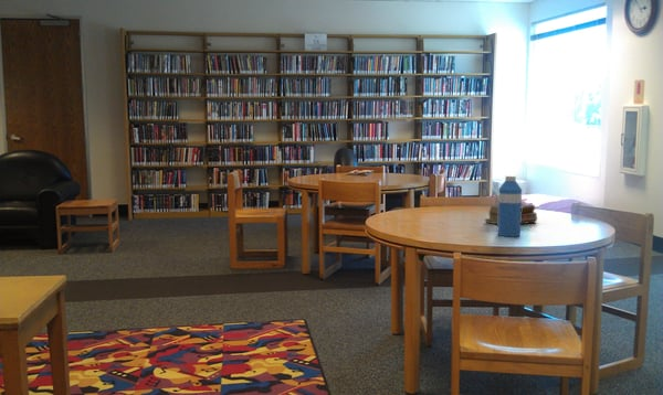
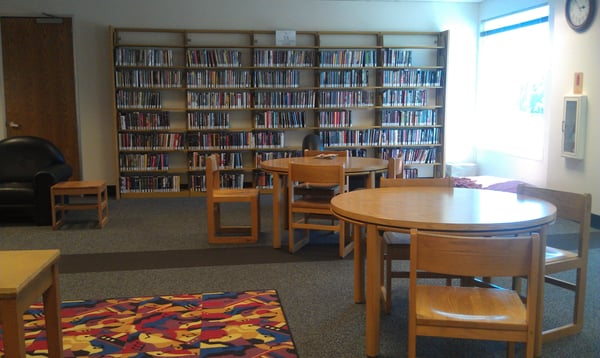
- books [484,203,538,225]
- water bottle [496,174,523,237]
